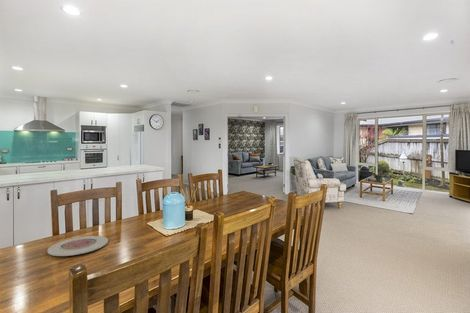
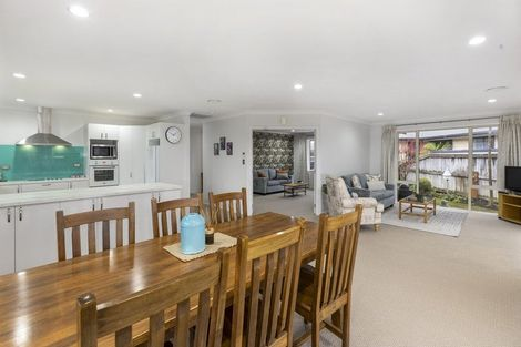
- plate [46,235,109,257]
